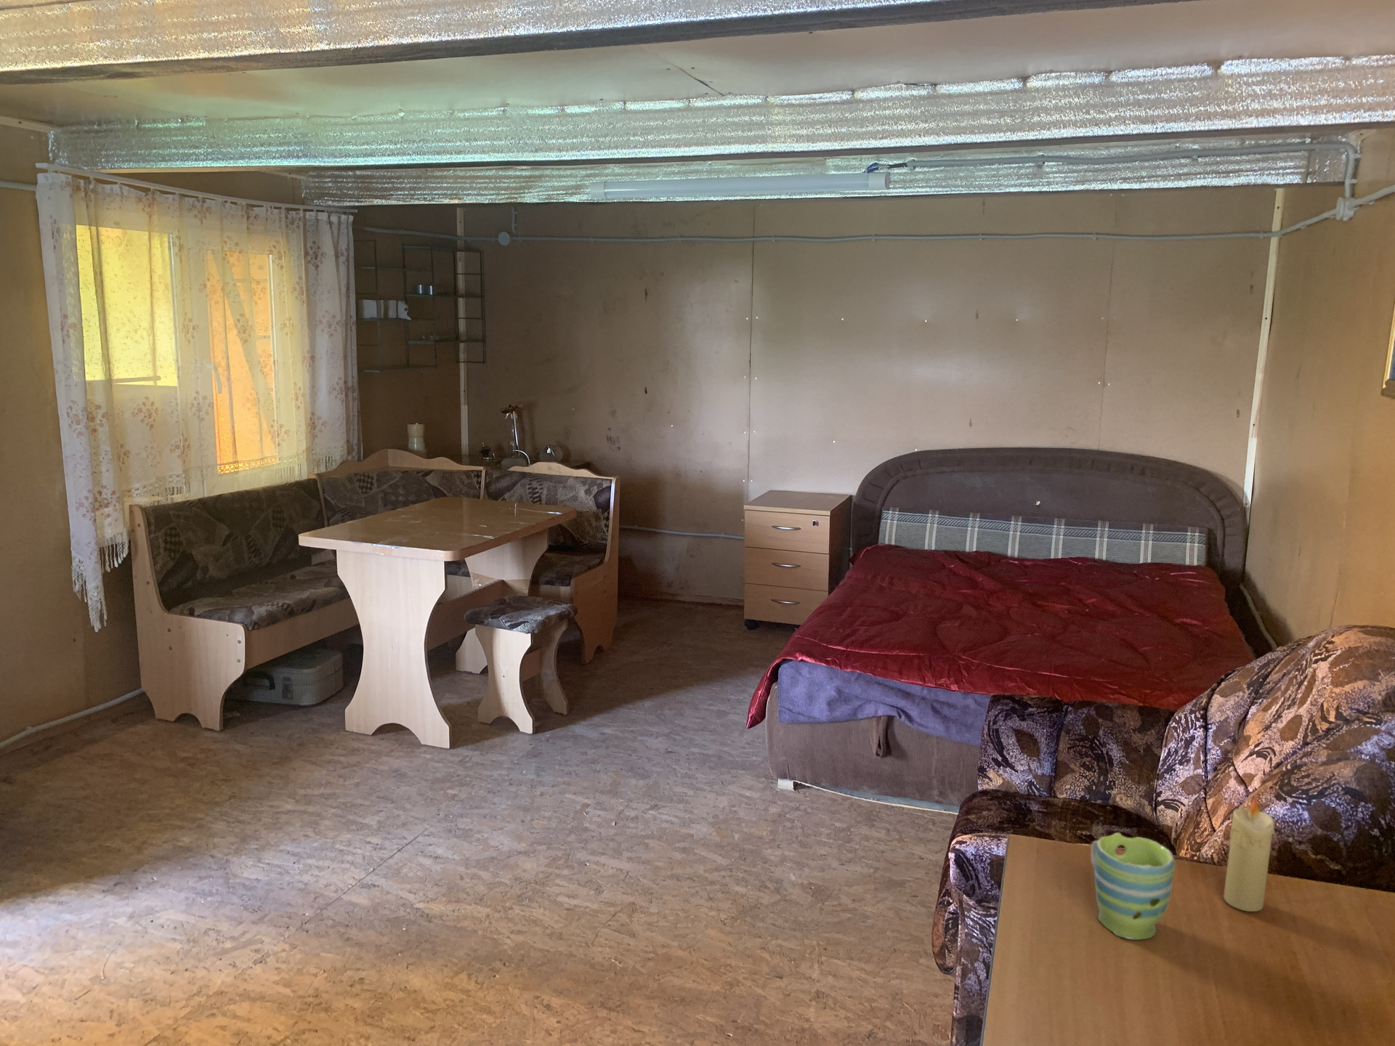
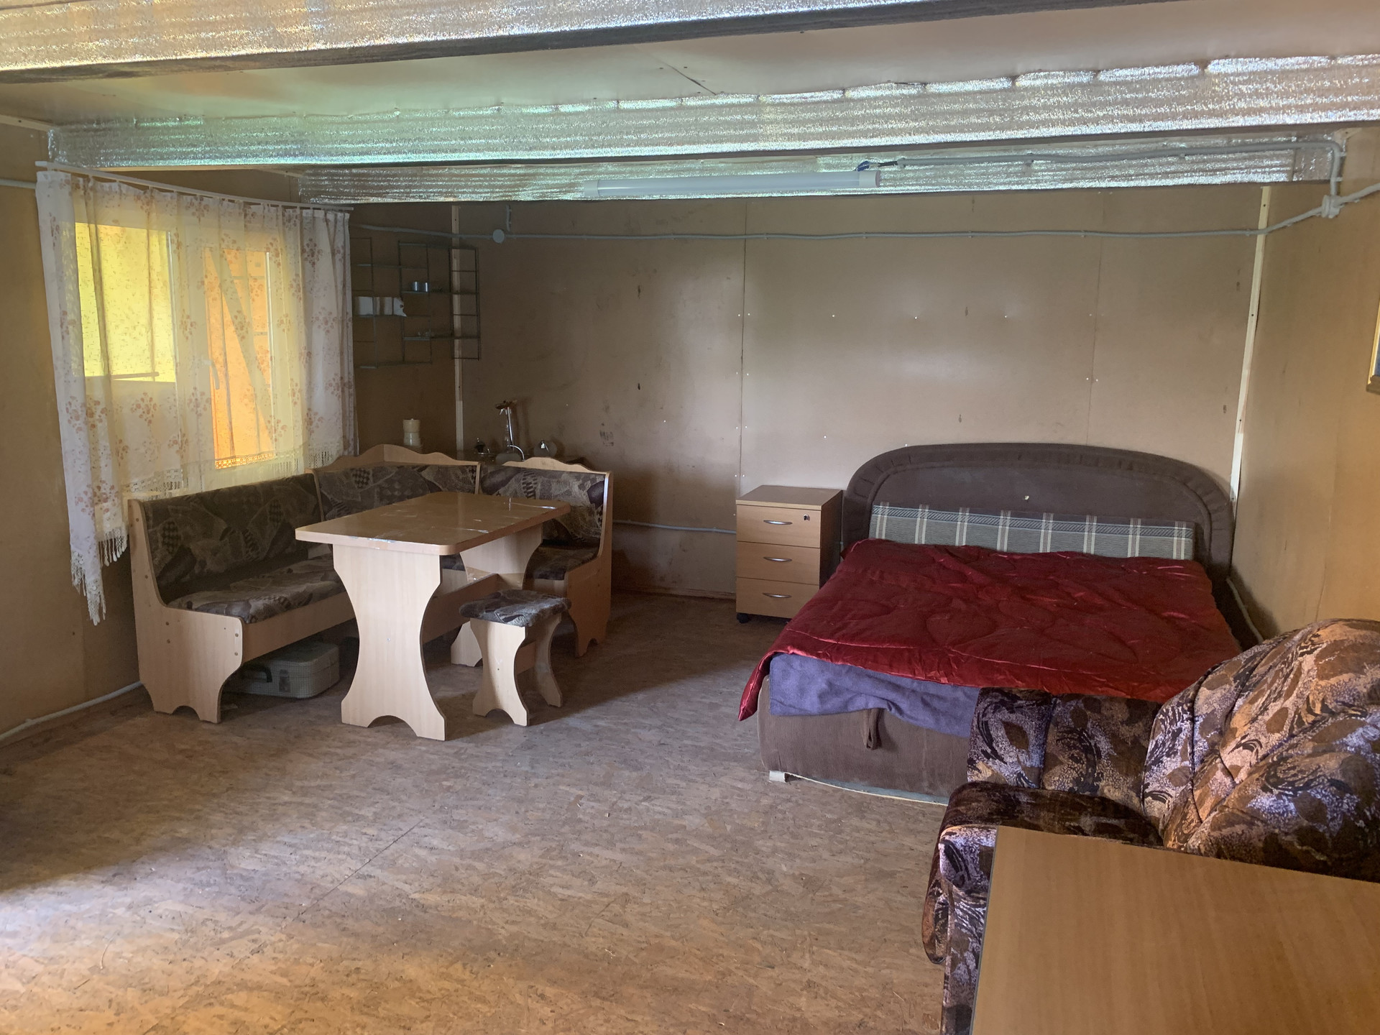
- mug [1091,832,1176,941]
- candle [1223,795,1275,912]
